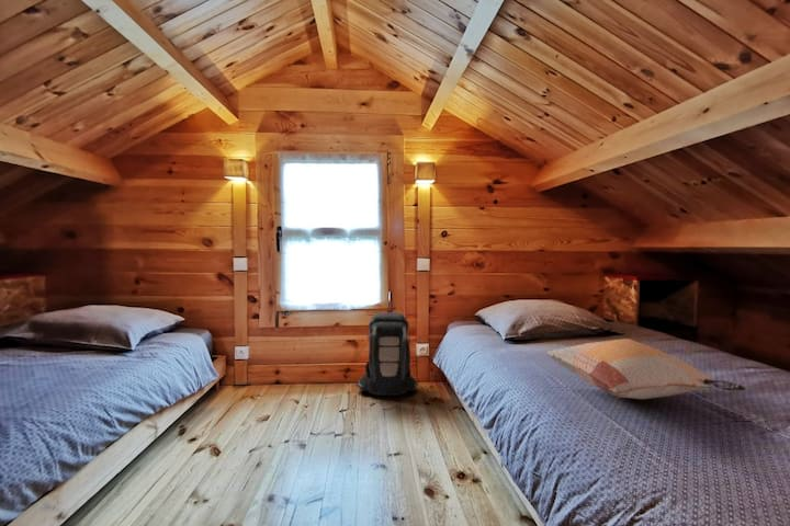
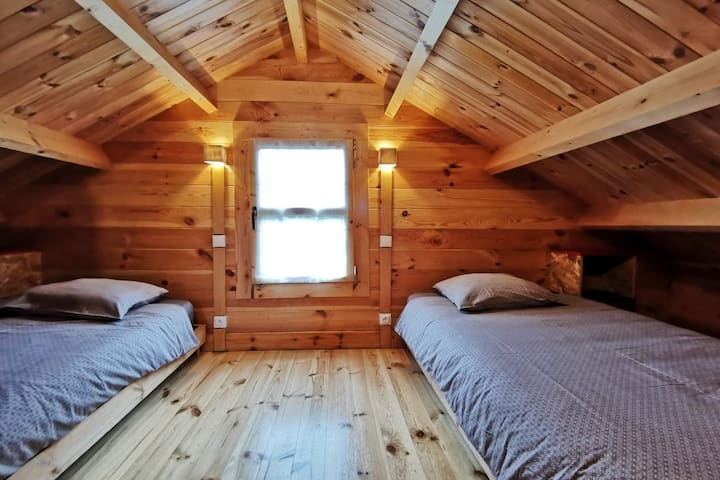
- backpack [356,311,419,397]
- decorative pillow [545,338,747,400]
